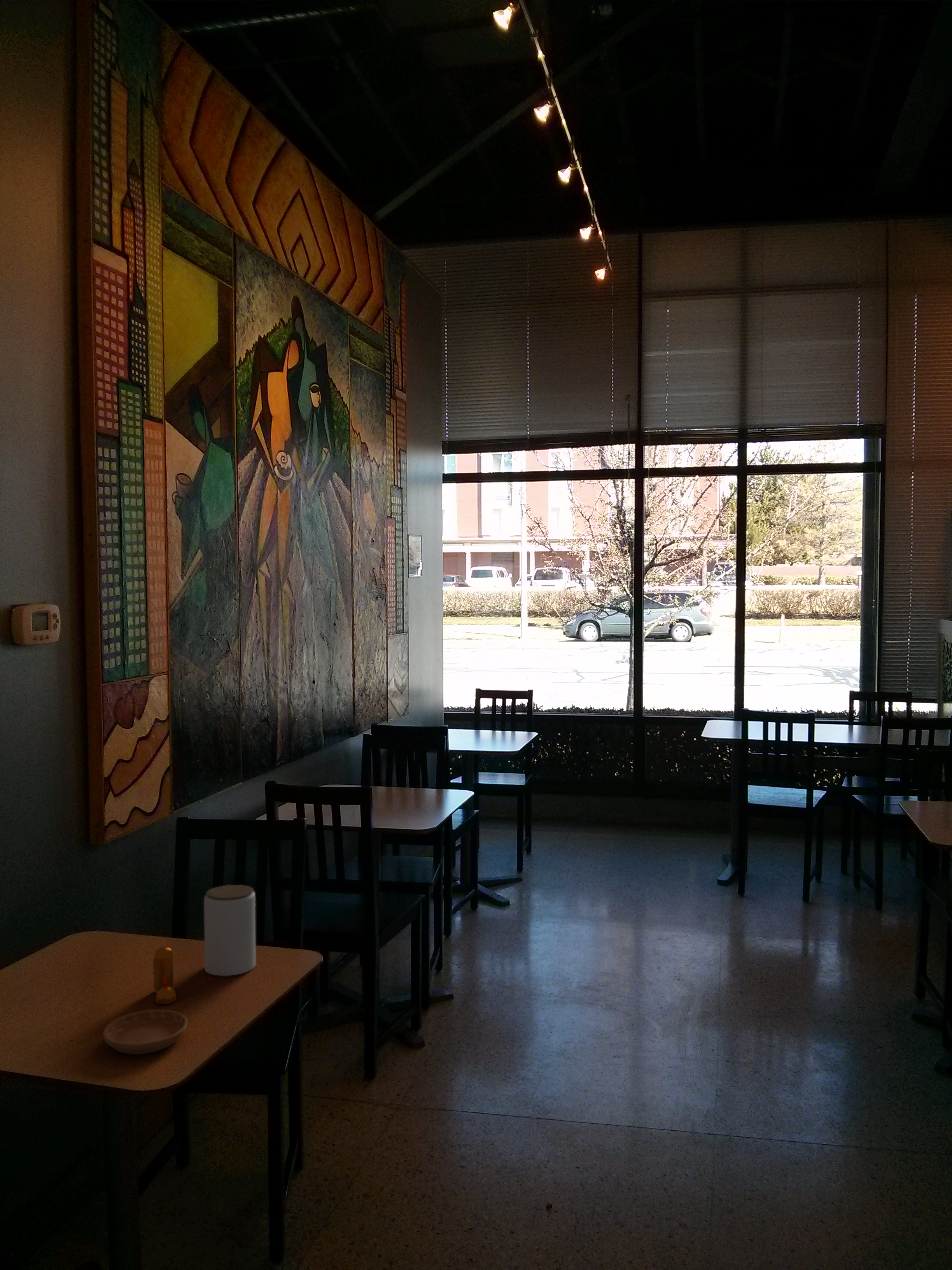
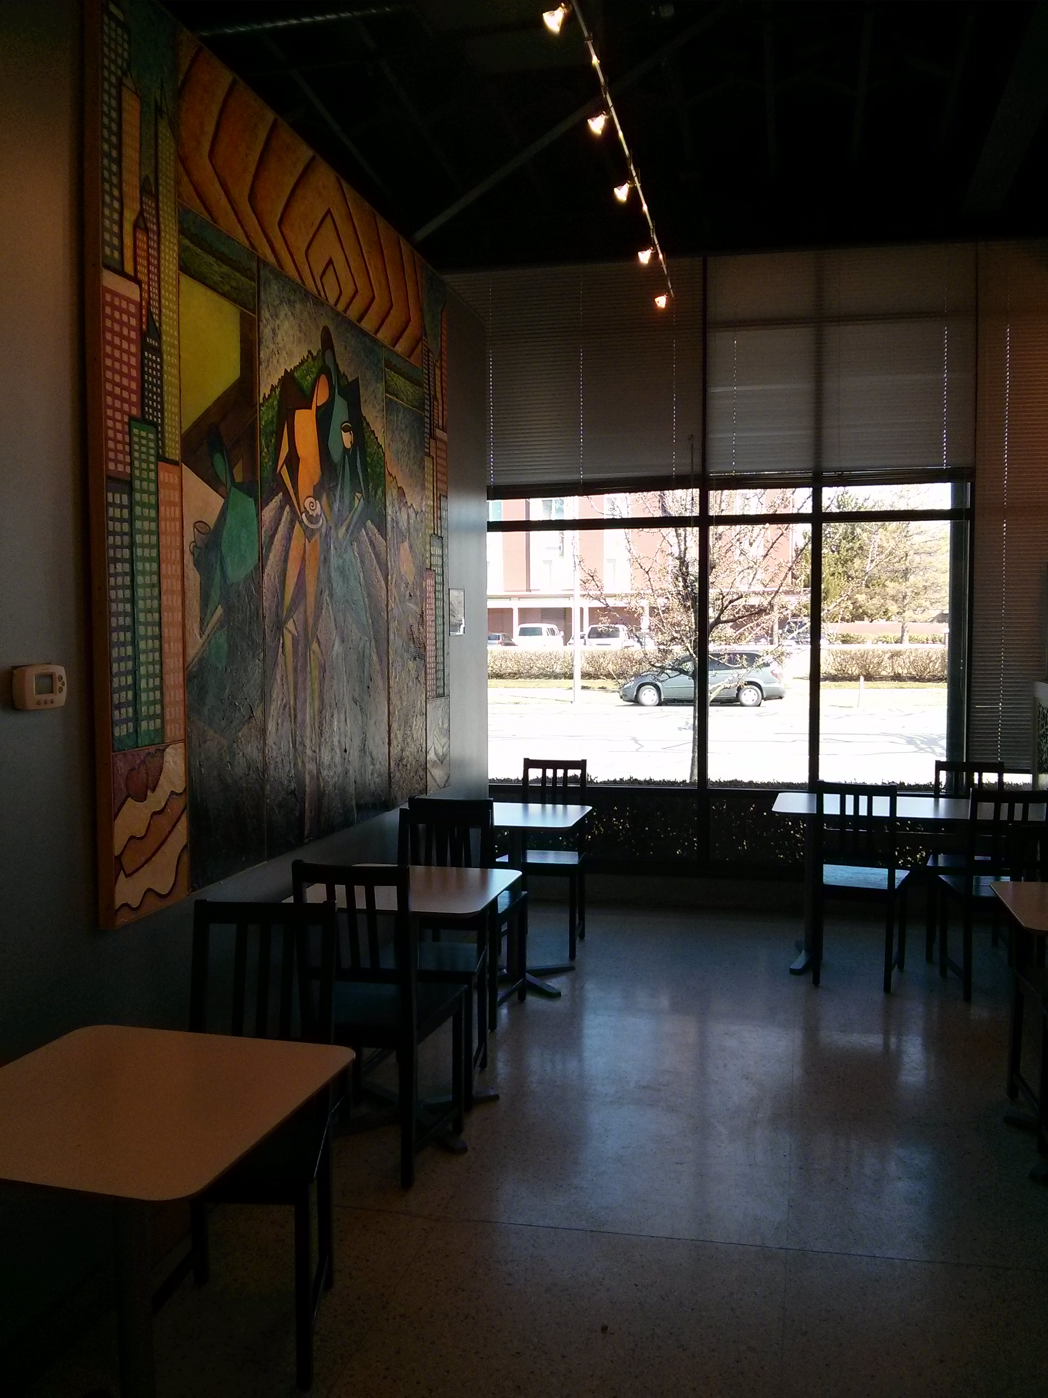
- jar [204,884,256,976]
- pepper shaker [153,946,177,1005]
- saucer [103,1009,188,1054]
